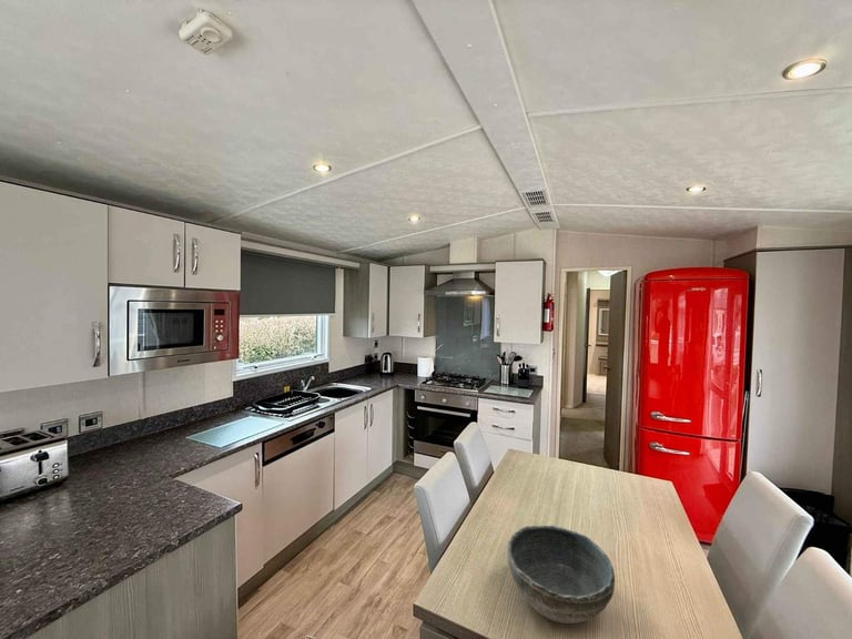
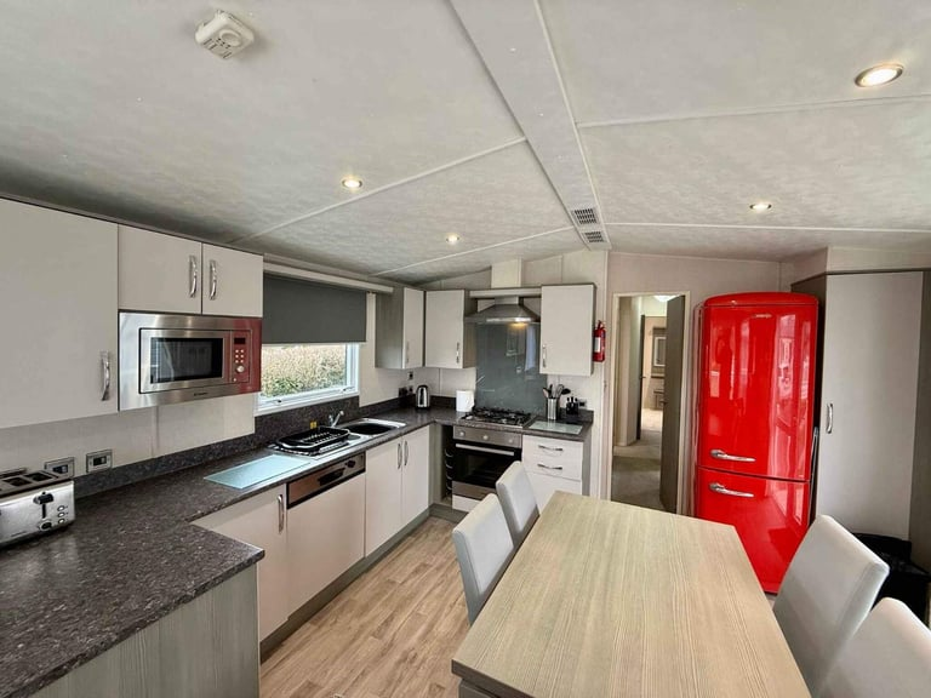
- bowl [507,525,616,625]
